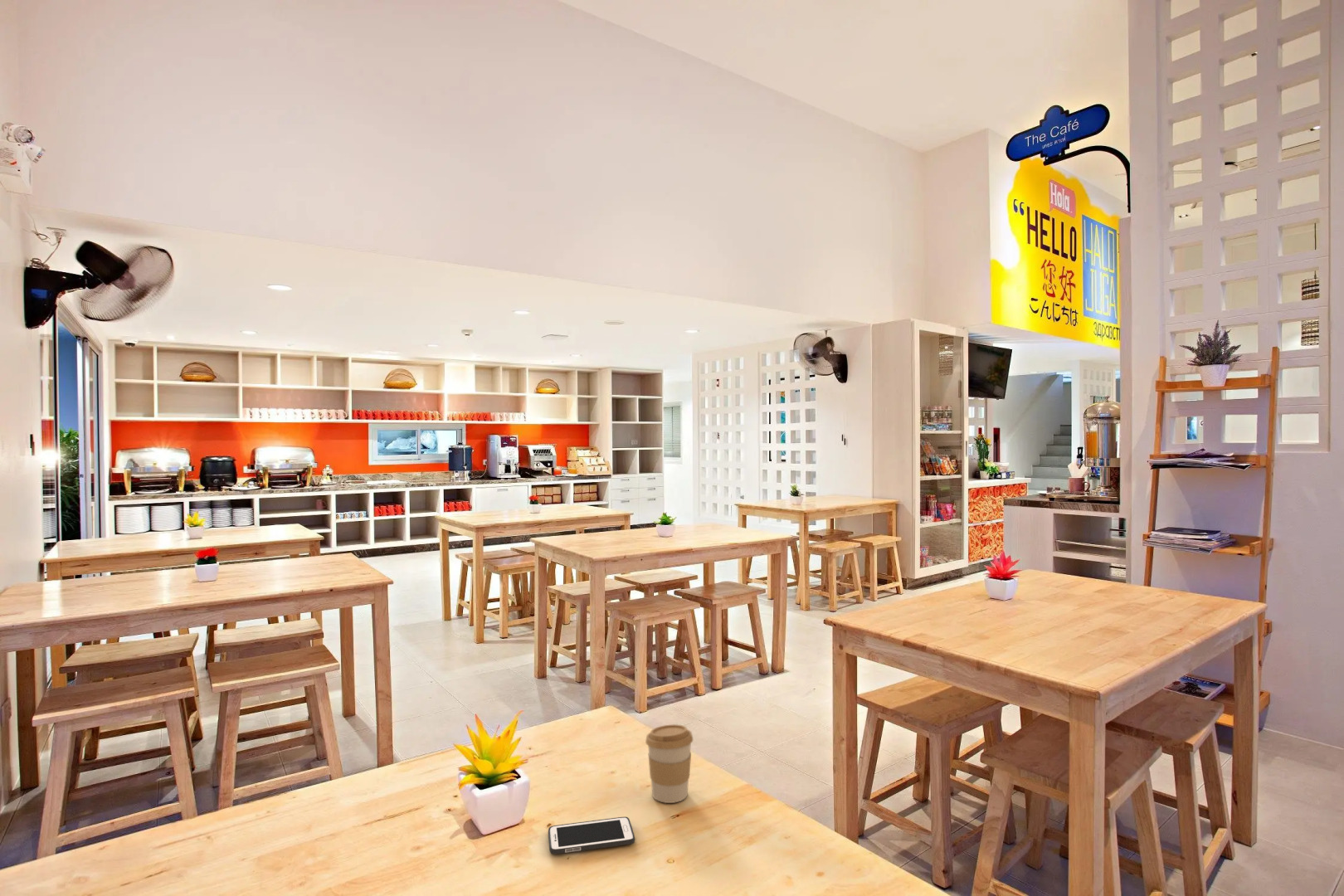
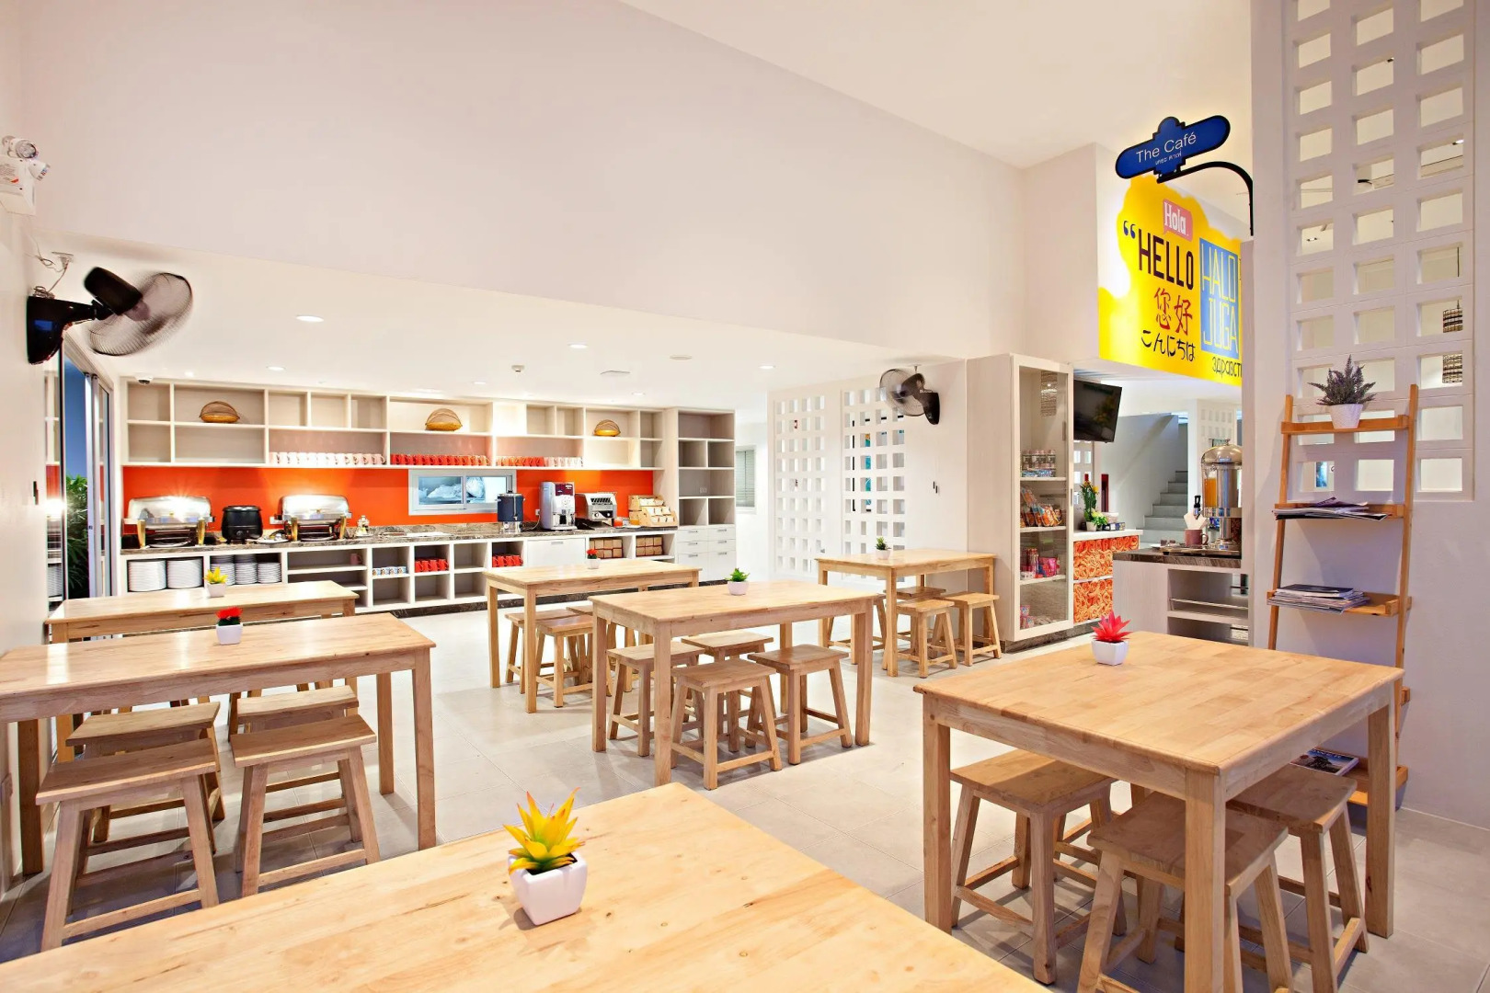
- coffee cup [645,723,694,804]
- cell phone [548,816,635,855]
